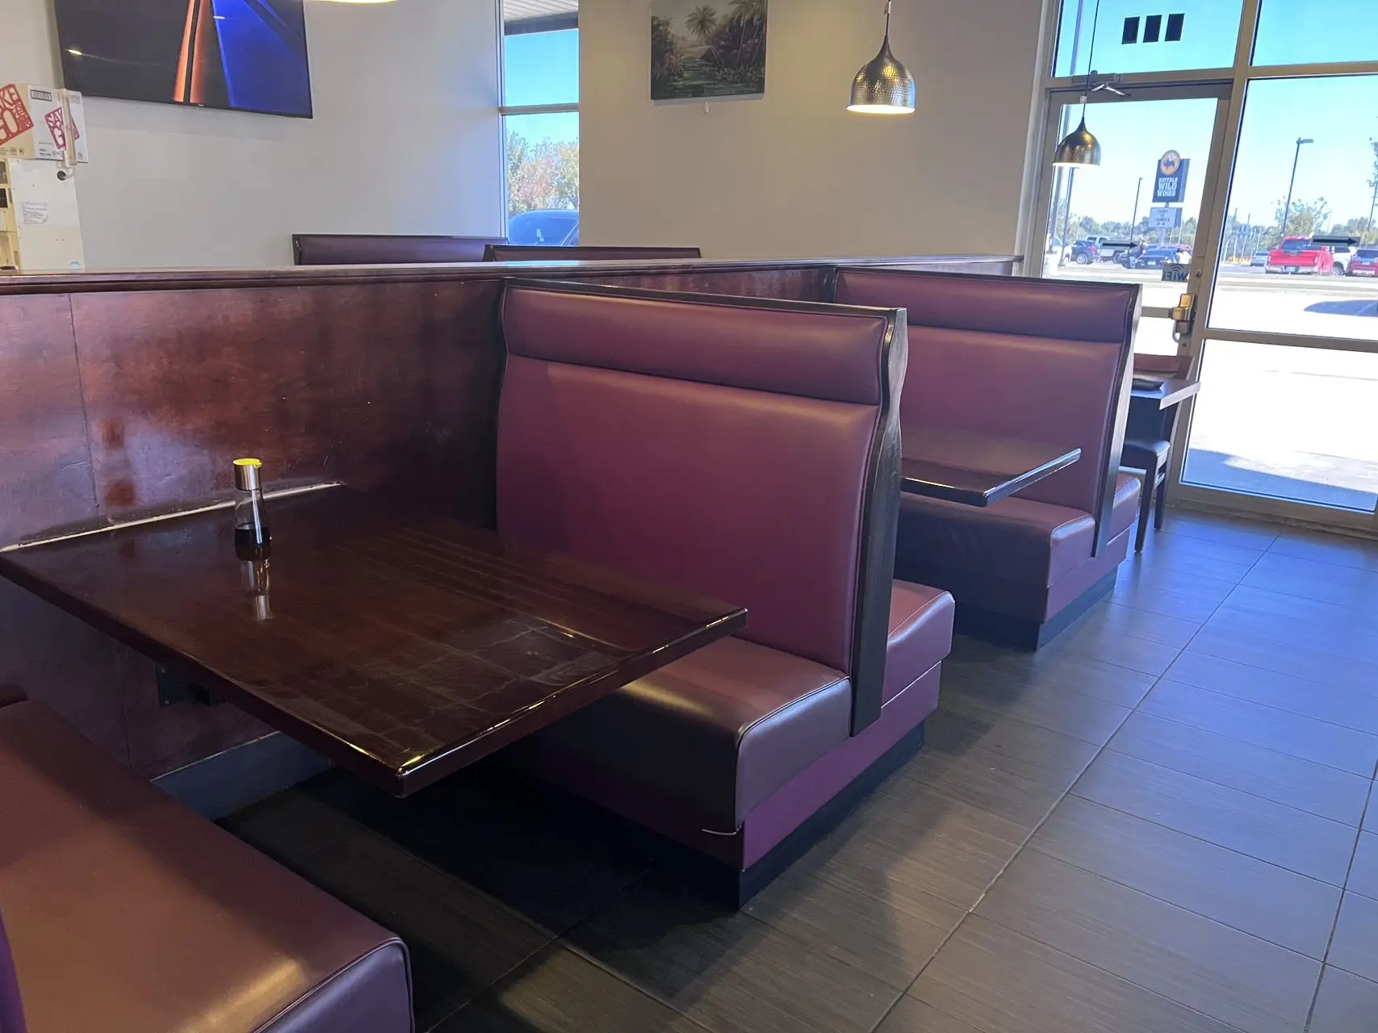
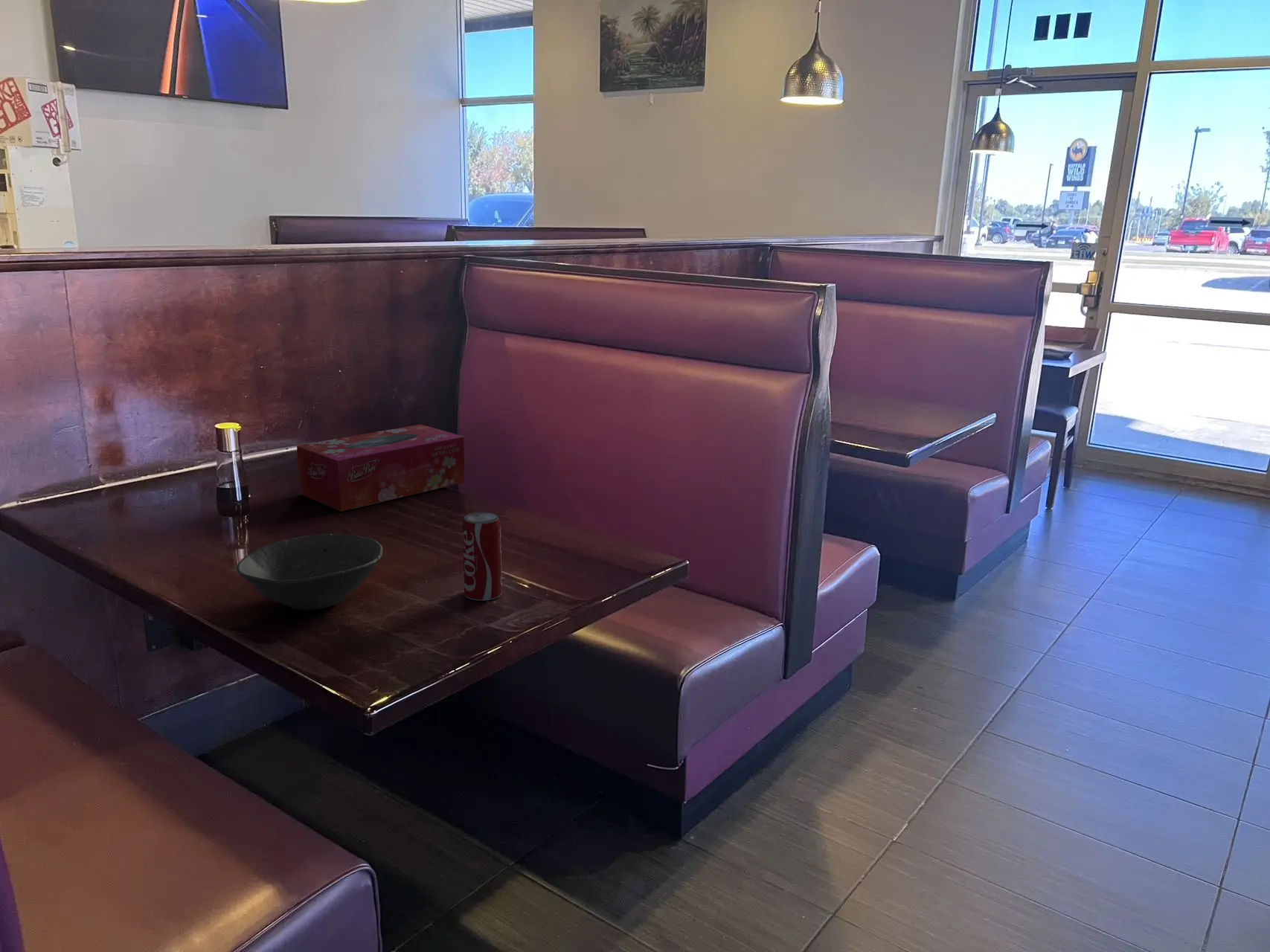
+ beverage can [461,512,503,602]
+ tissue box [296,424,466,512]
+ bowl [236,533,384,611]
